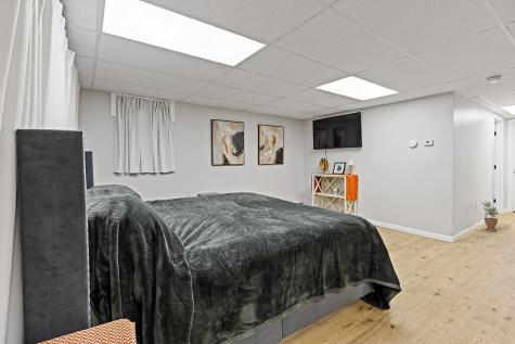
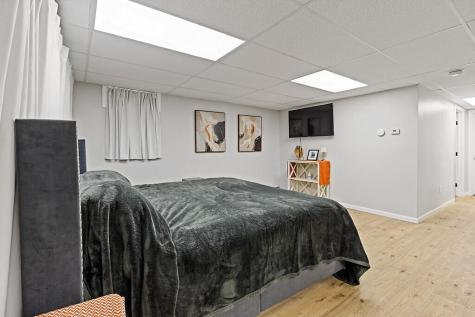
- potted plant [480,200,500,232]
